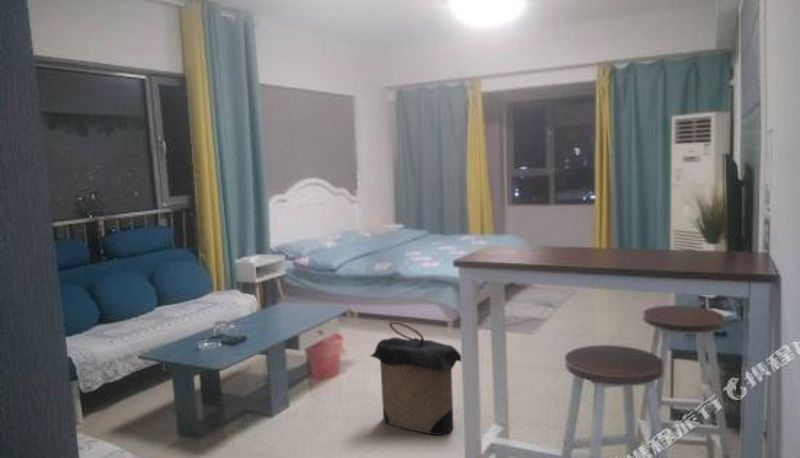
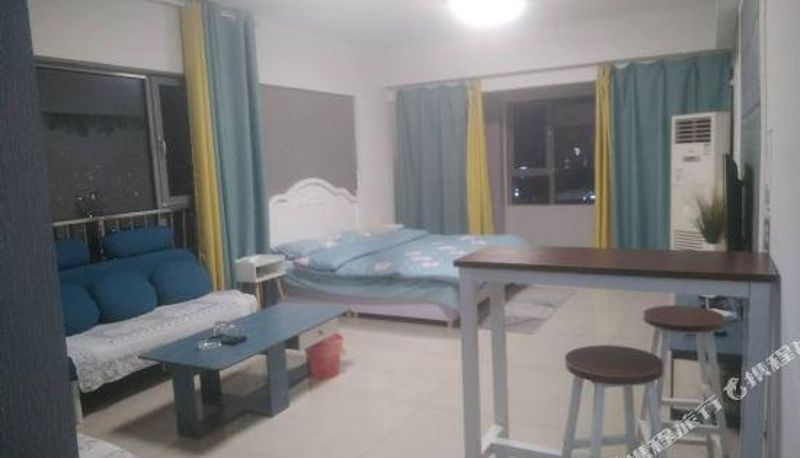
- laundry hamper [369,320,462,436]
